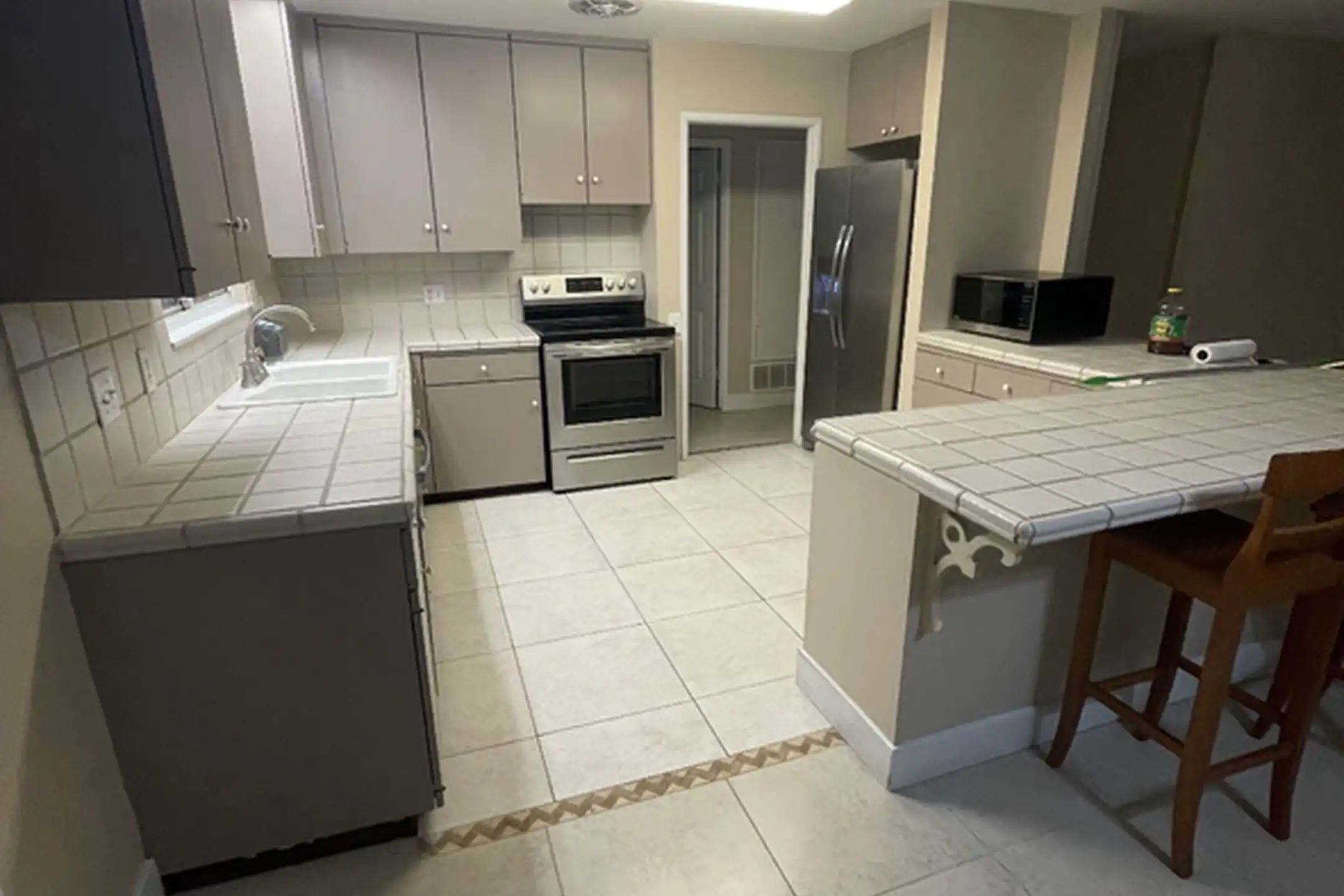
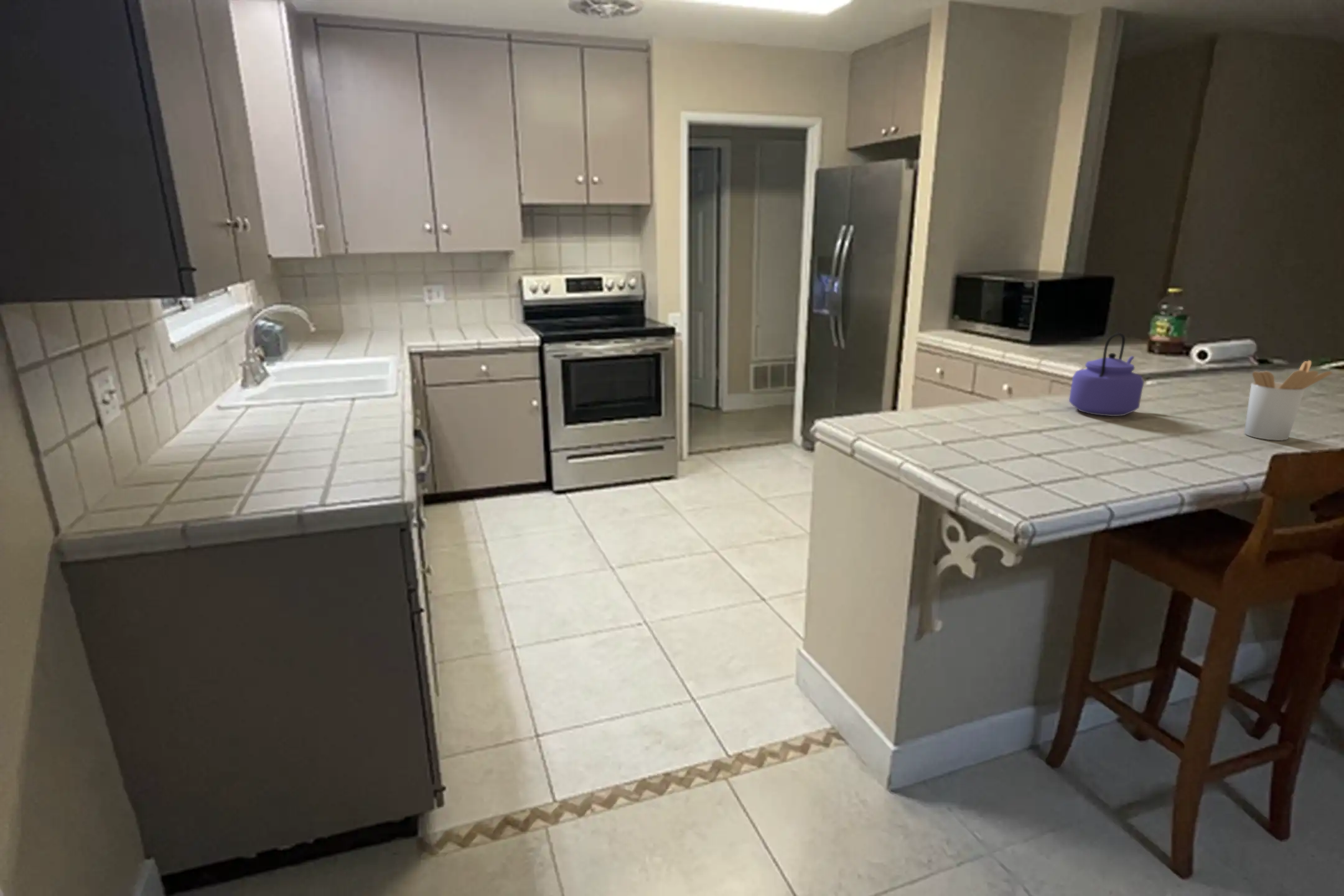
+ kettle [1068,332,1144,417]
+ utensil holder [1243,360,1333,441]
